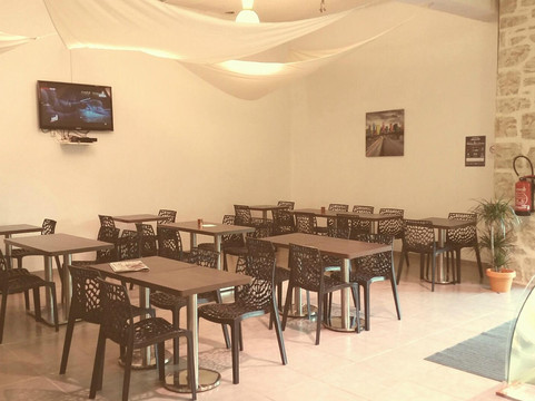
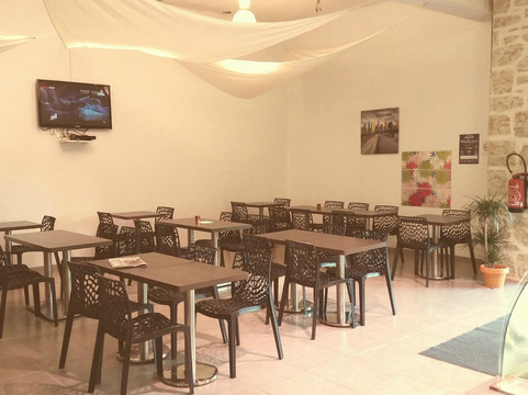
+ wall art [400,149,452,210]
